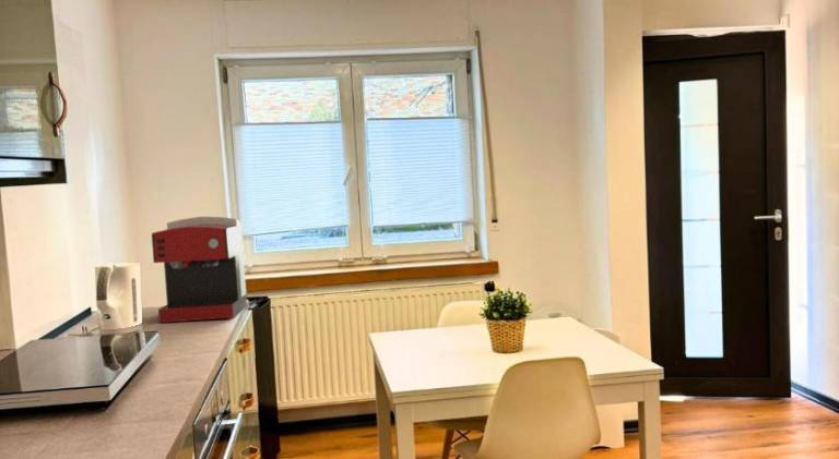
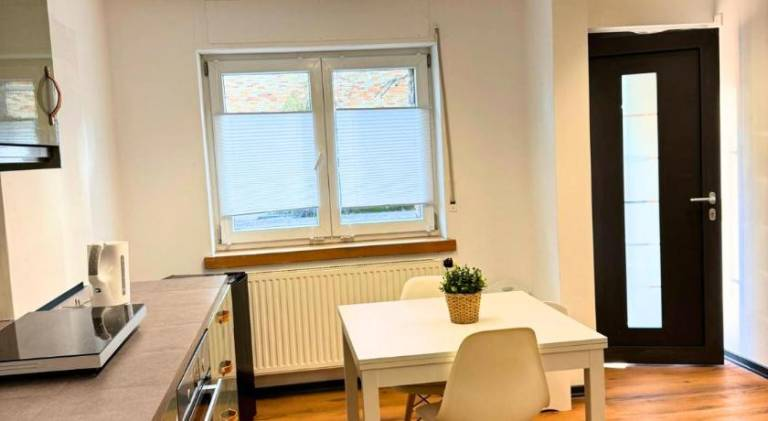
- coffee maker [151,216,248,324]
